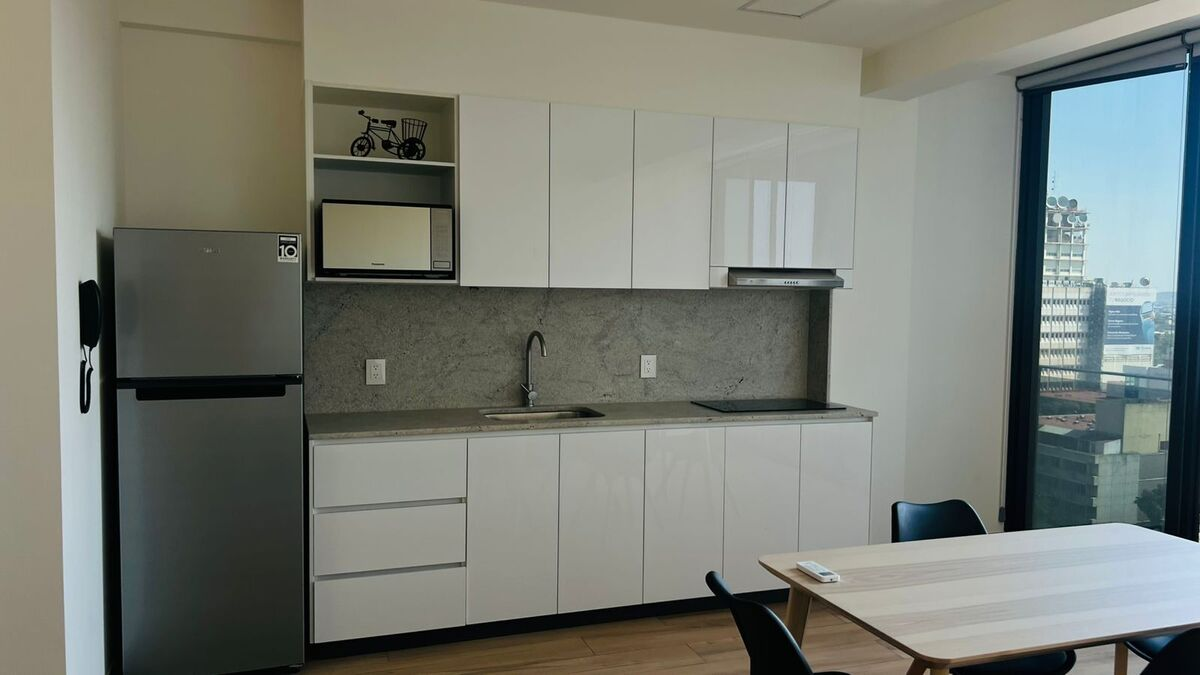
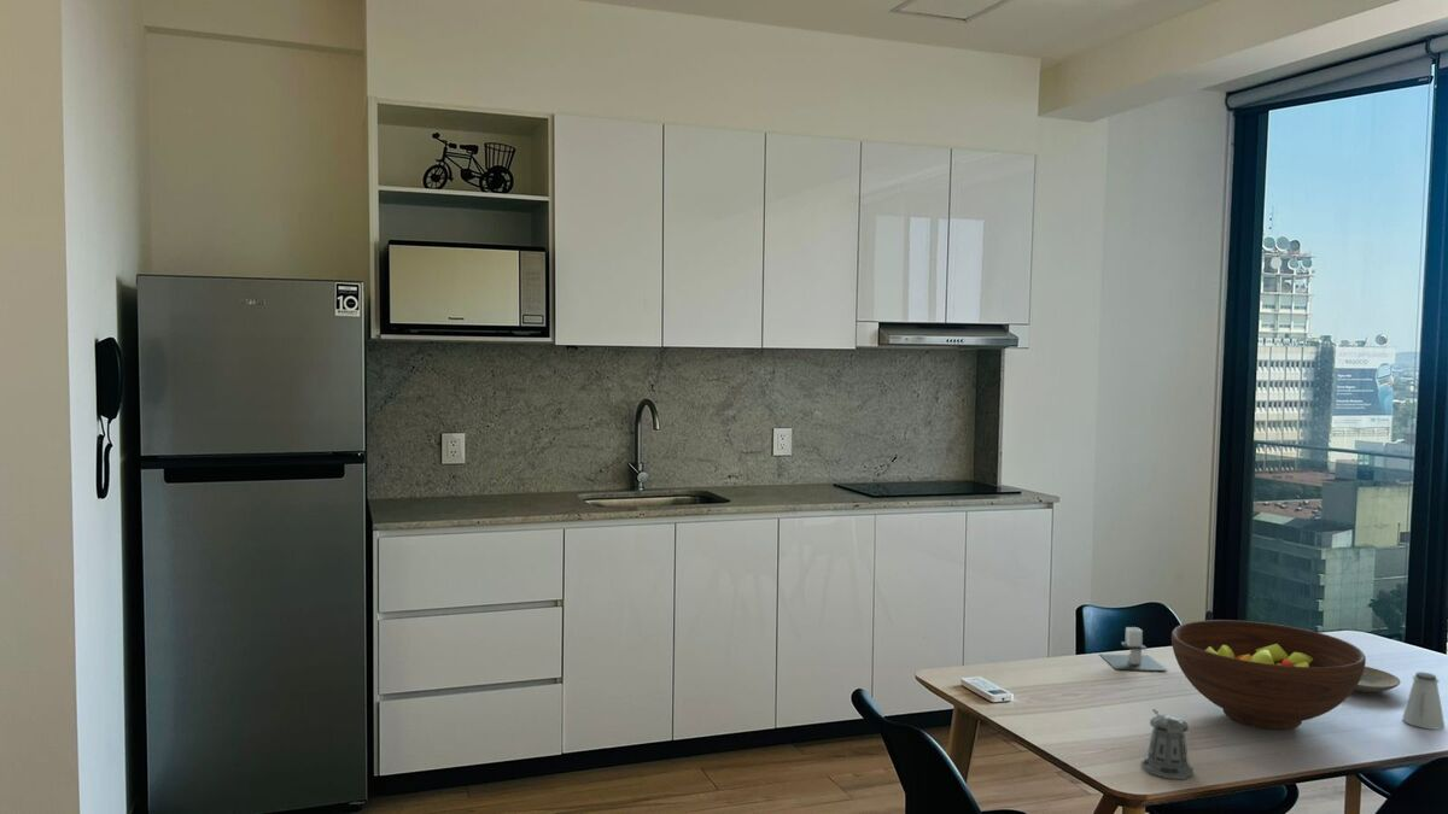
+ plate [1354,666,1402,693]
+ saltshaker [1401,670,1446,730]
+ fruit bowl [1170,619,1367,731]
+ architectural model [1099,626,1169,672]
+ pepper shaker [1140,708,1195,780]
